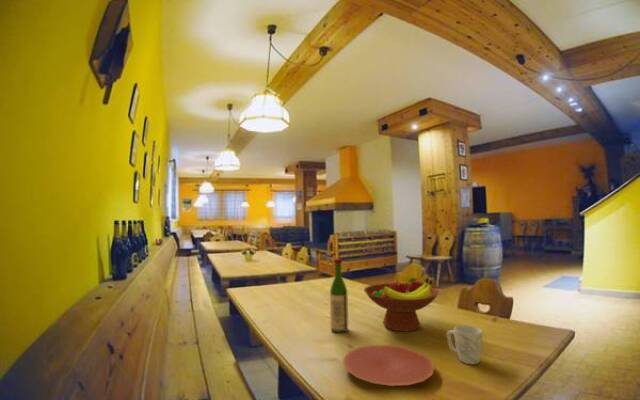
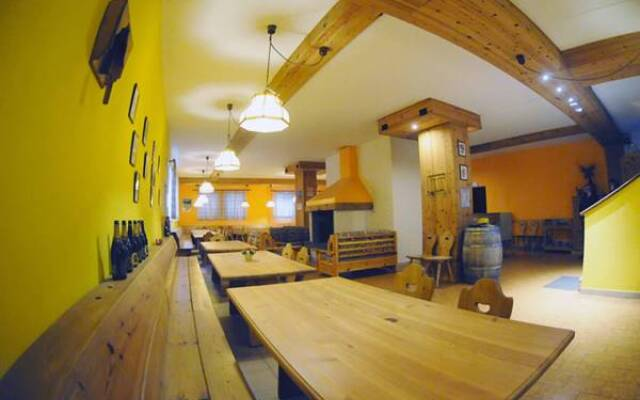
- fruit bowl [363,277,440,332]
- mug [446,324,483,365]
- plate [342,344,435,387]
- wine bottle [329,258,349,334]
